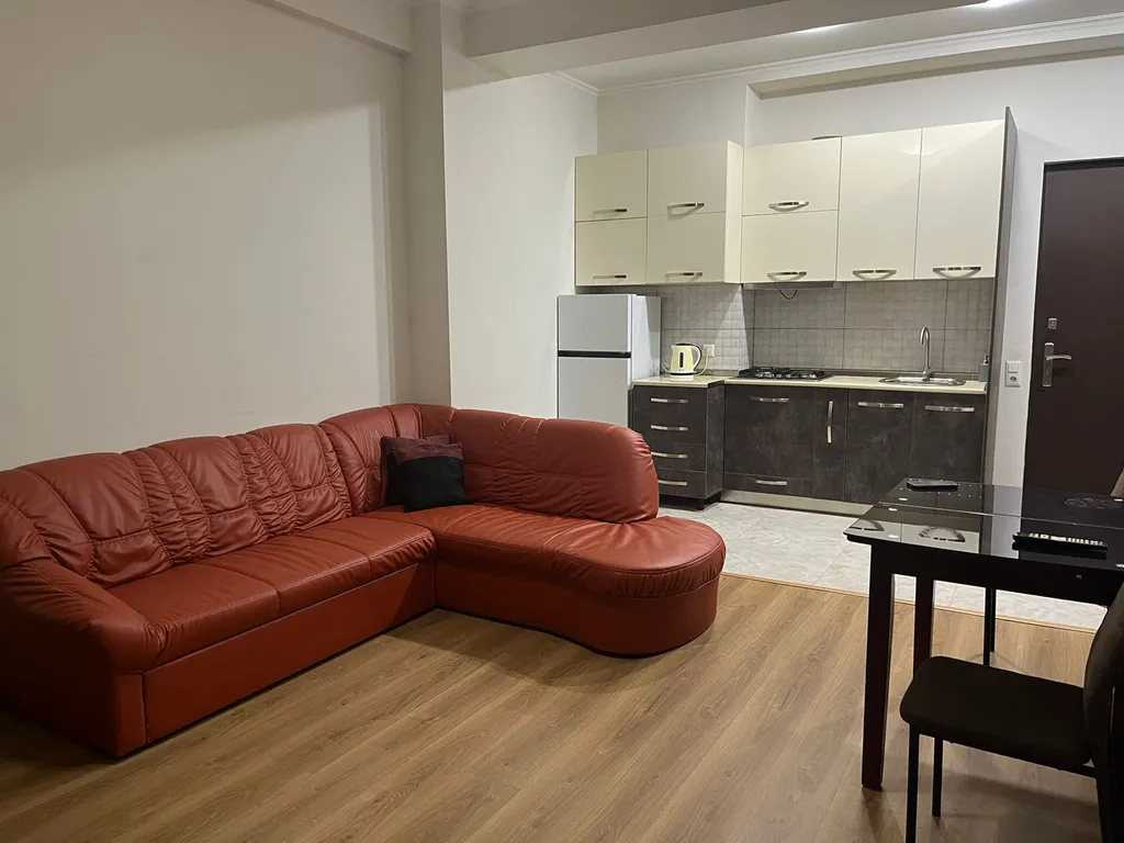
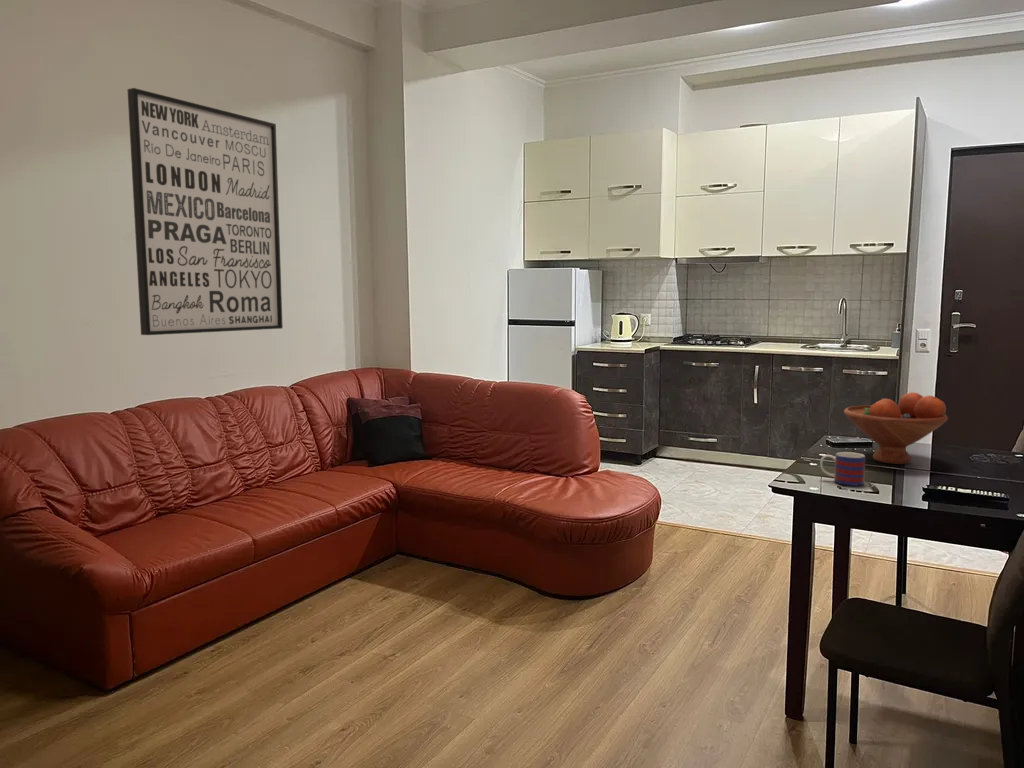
+ fruit bowl [843,391,949,465]
+ mug [819,451,867,486]
+ wall art [126,87,284,336]
